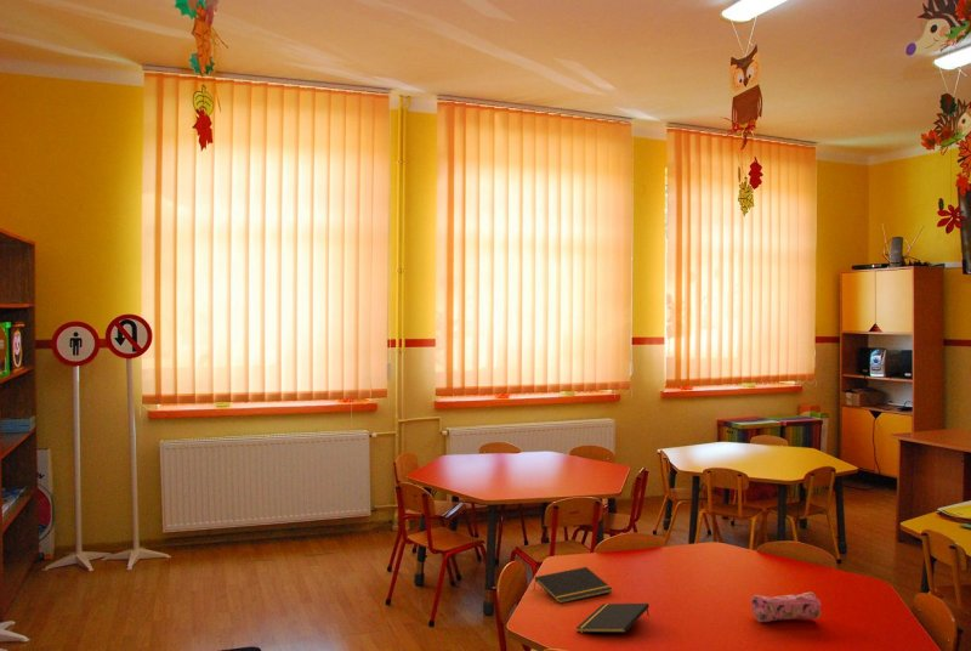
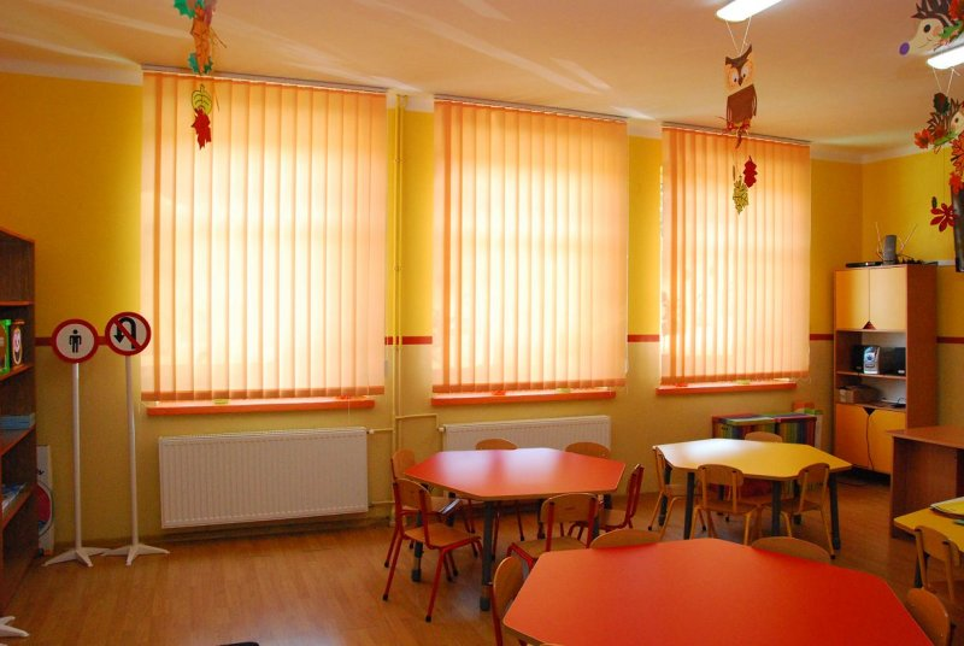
- pencil case [750,591,823,623]
- notepad [575,602,651,634]
- notepad [533,566,613,605]
